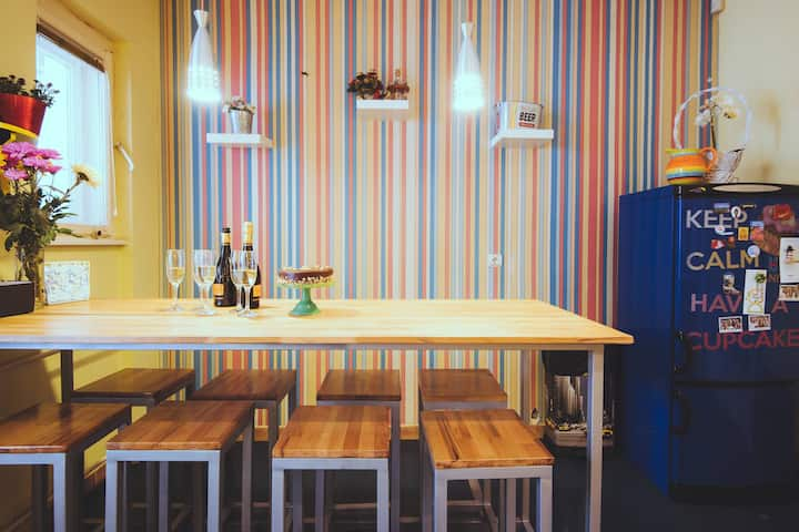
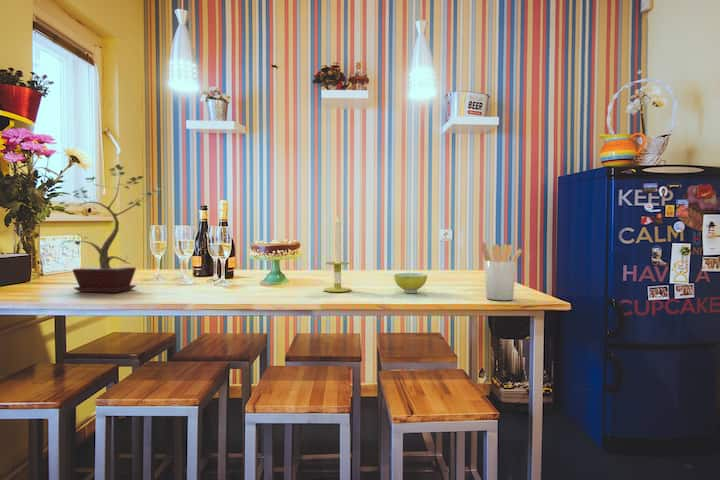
+ potted plant [58,163,163,294]
+ utensil holder [480,241,524,301]
+ candle [323,214,352,293]
+ bowl [393,272,428,294]
